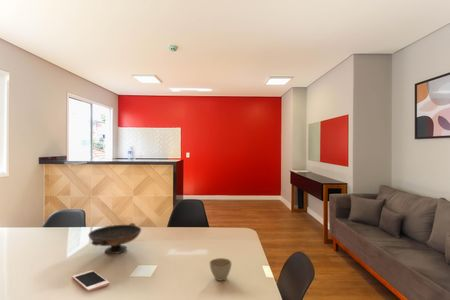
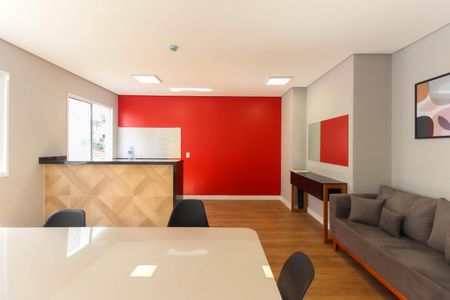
- decorative bowl [87,222,142,255]
- flower pot [209,257,233,282]
- cell phone [71,269,110,293]
